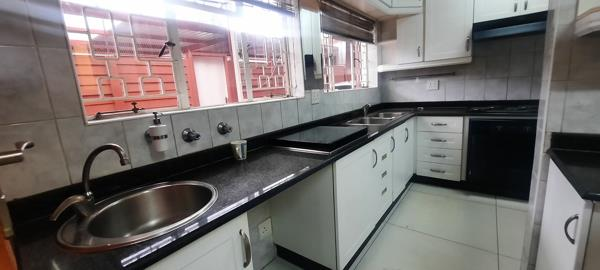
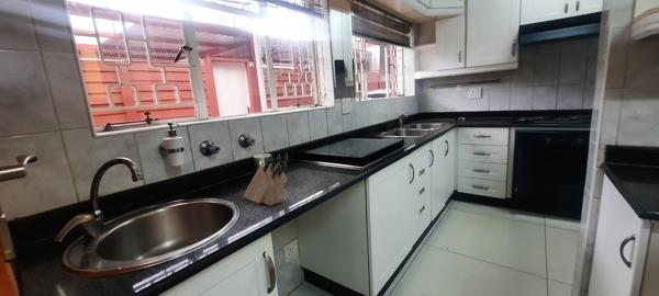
+ knife block [242,152,289,207]
